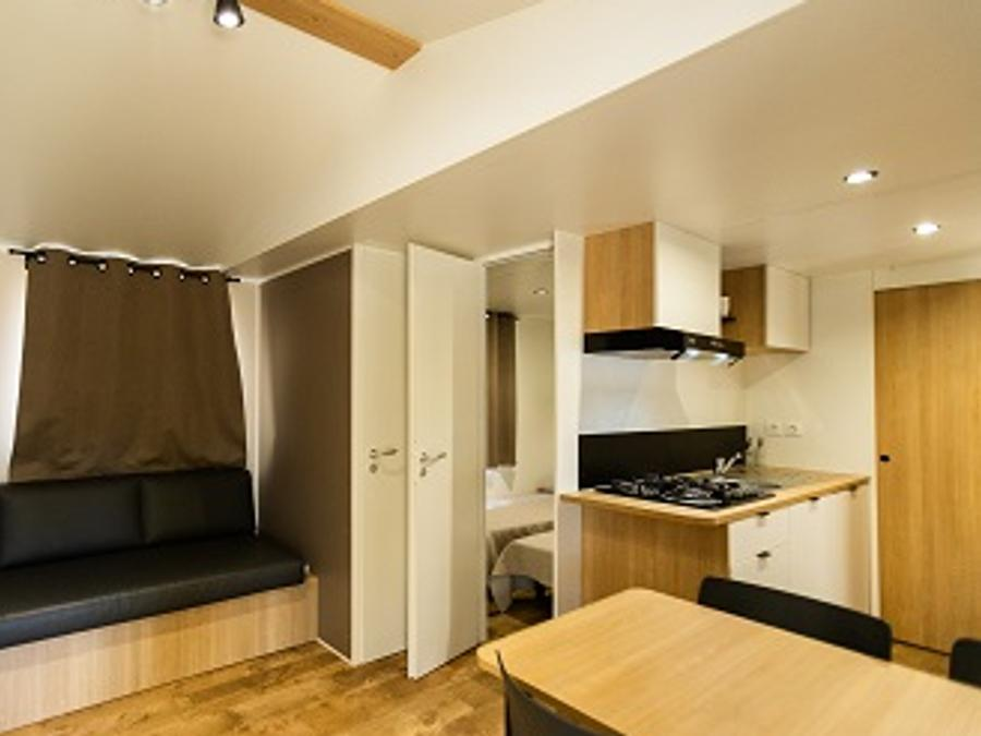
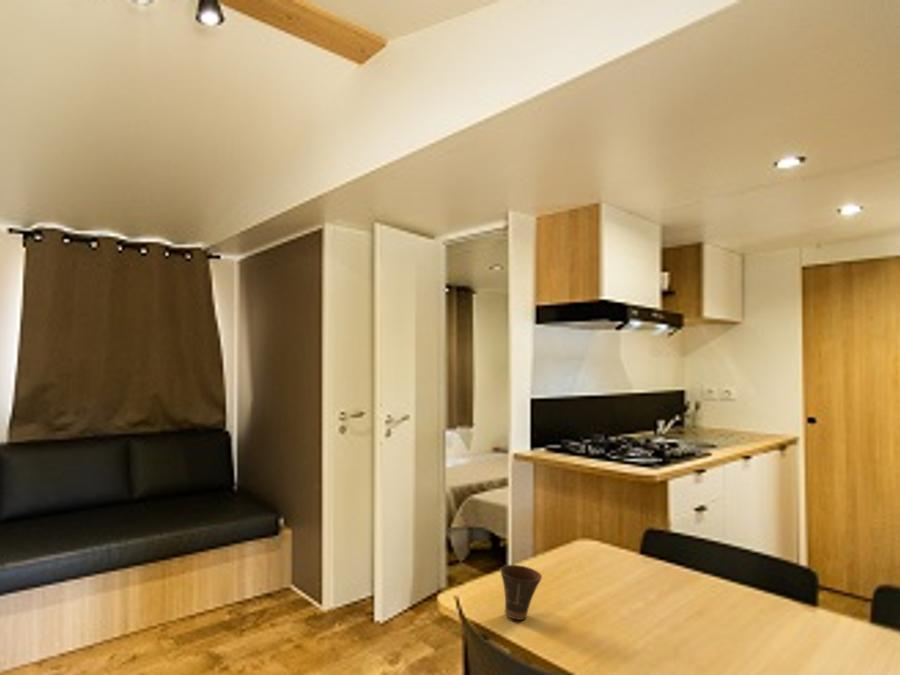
+ cup [499,564,543,621]
